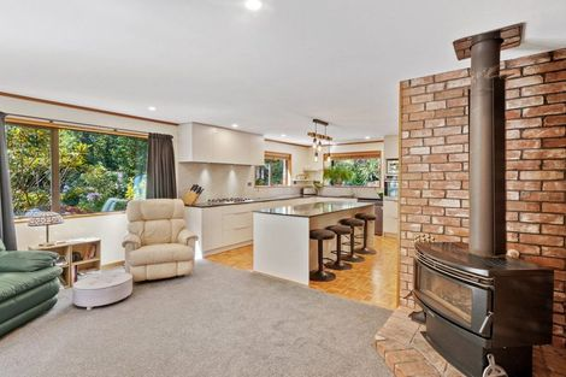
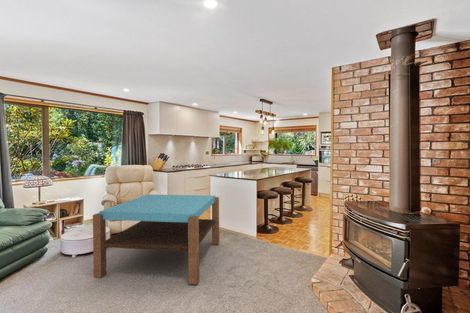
+ coffee table [92,193,220,286]
